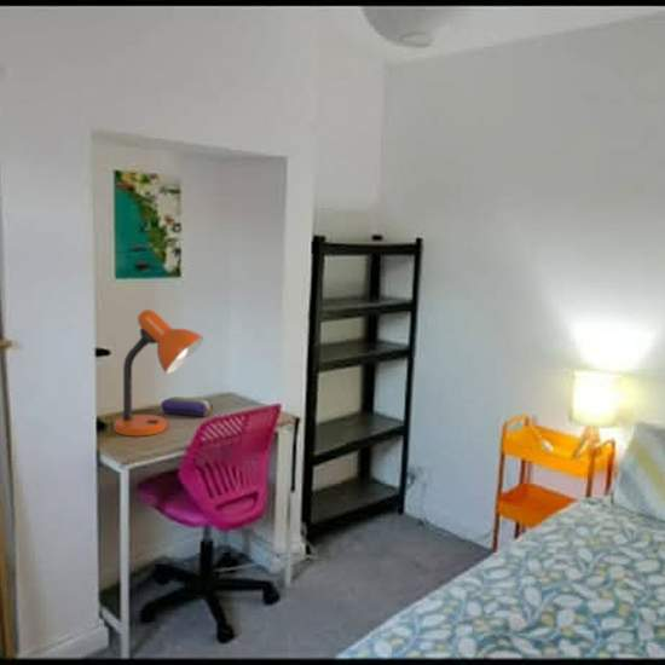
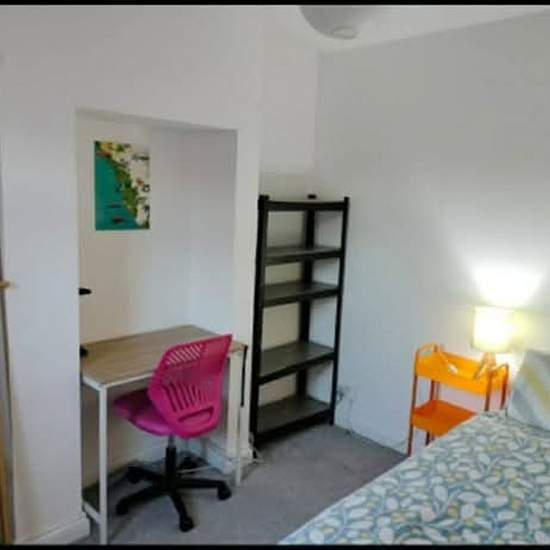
- desk lamp [112,308,204,438]
- pencil case [160,395,214,418]
